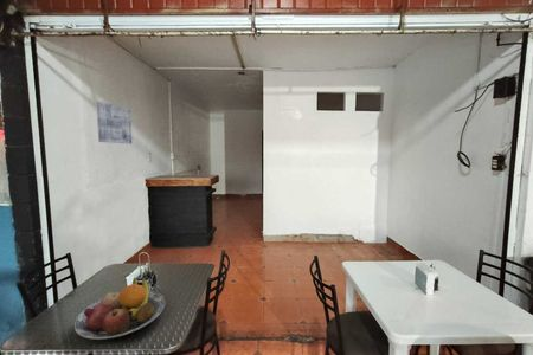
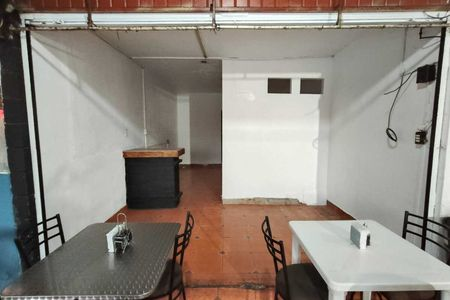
- fruit bowl [73,277,166,341]
- wall art [95,99,133,144]
